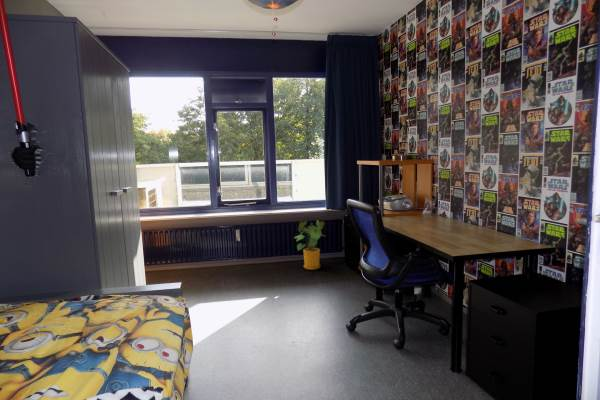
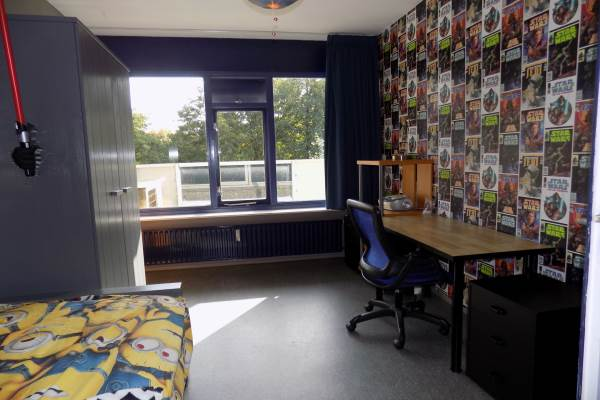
- house plant [294,219,325,271]
